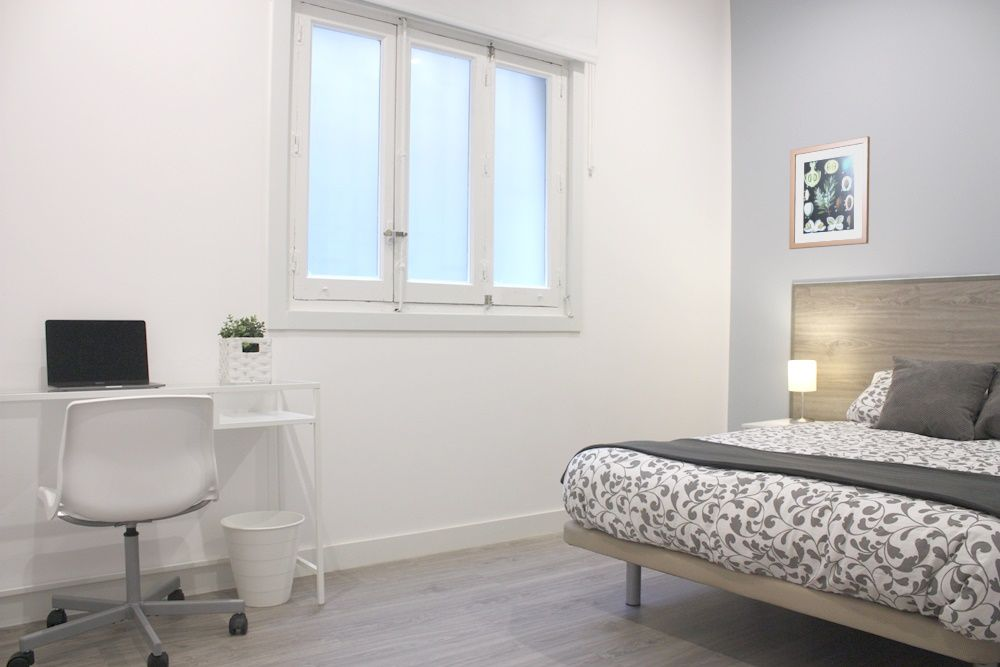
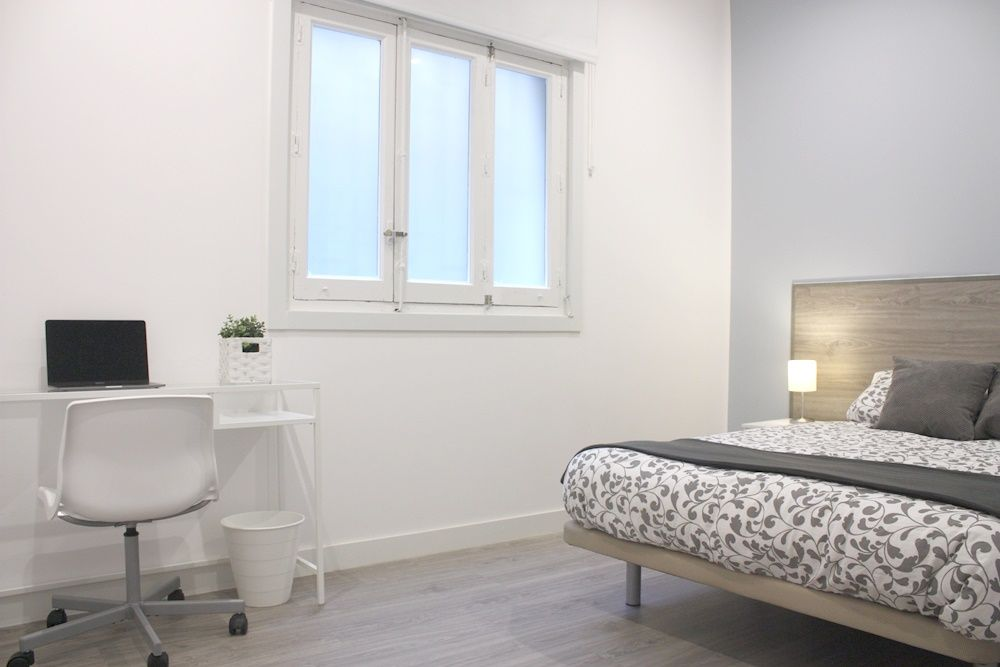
- wall art [788,135,871,250]
